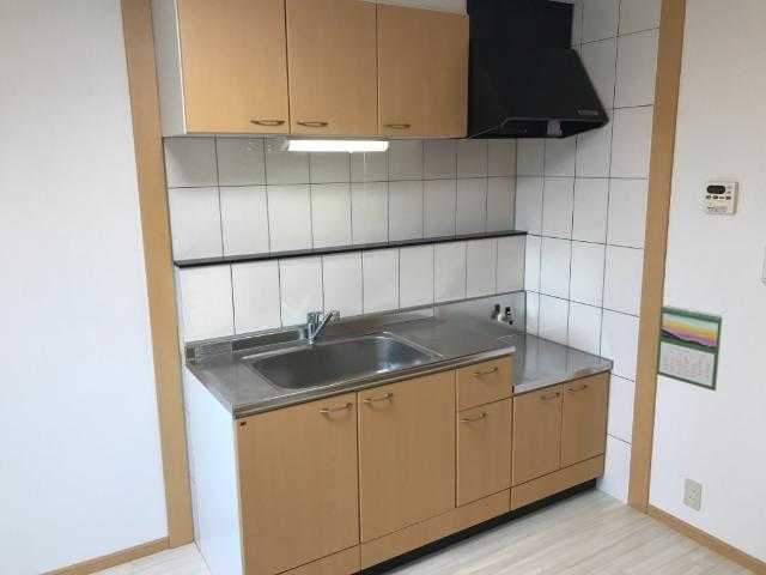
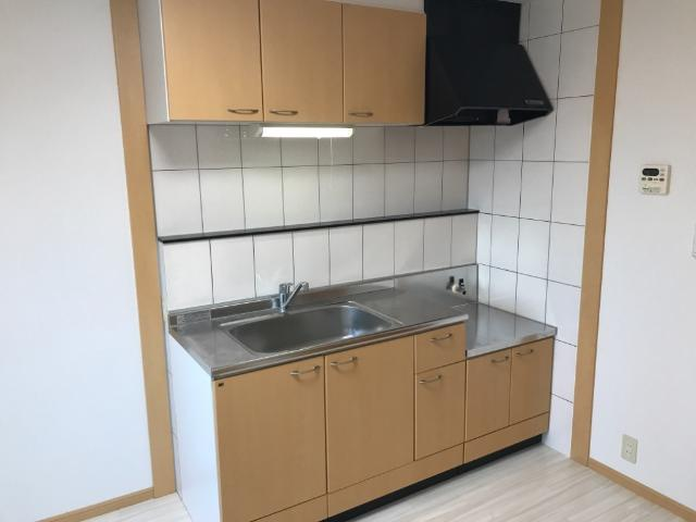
- calendar [656,303,724,392]
